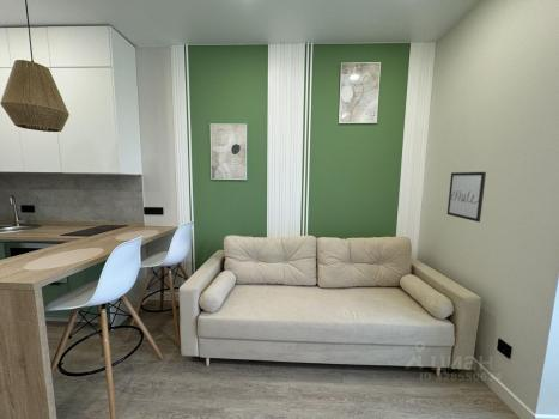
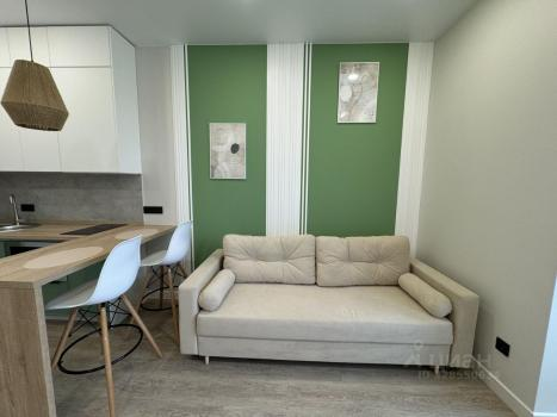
- wall art [446,171,487,223]
